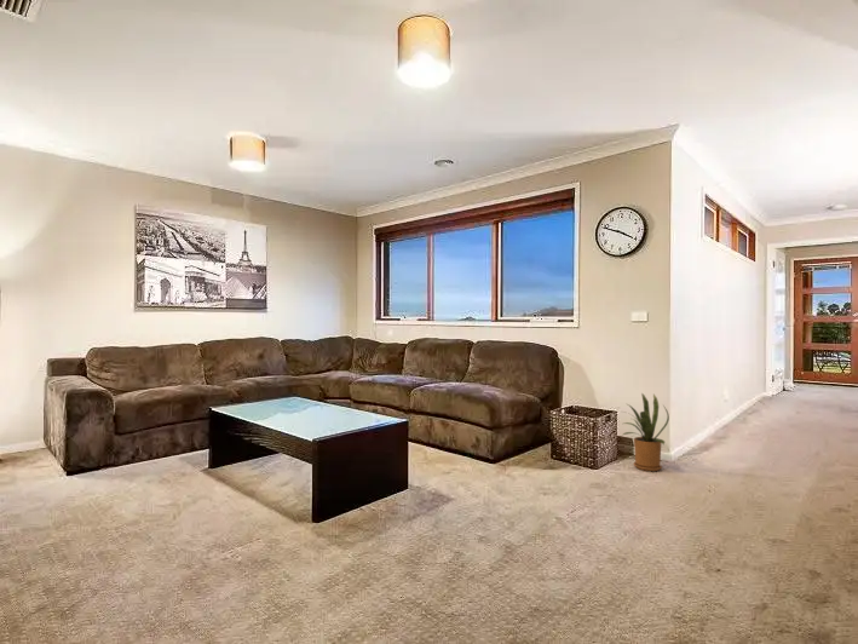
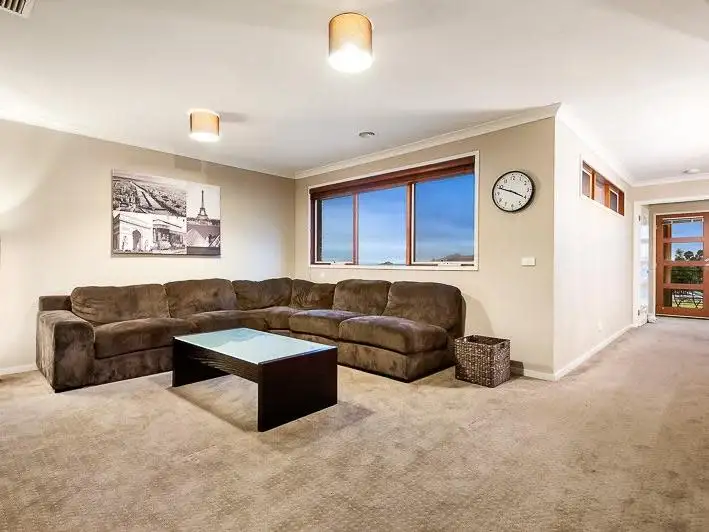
- house plant [622,392,670,472]
